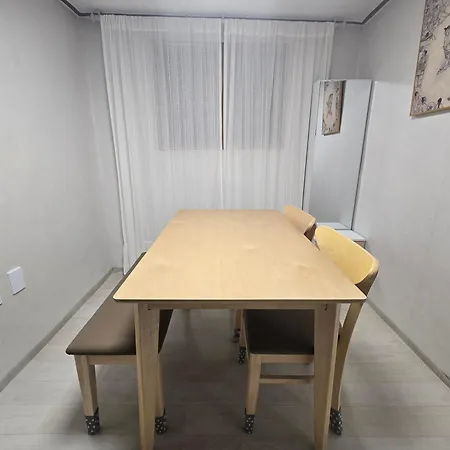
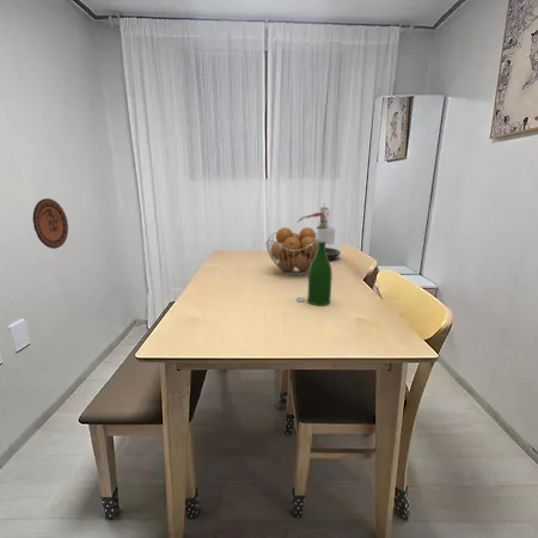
+ candle holder [316,202,342,261]
+ fruit basket [264,226,318,276]
+ decorative plate [32,197,69,250]
+ wine bottle [295,209,336,306]
